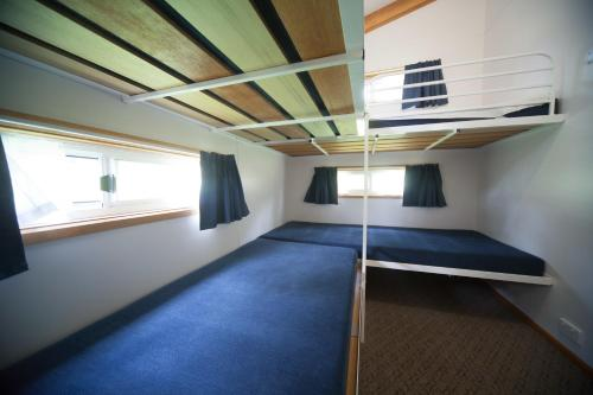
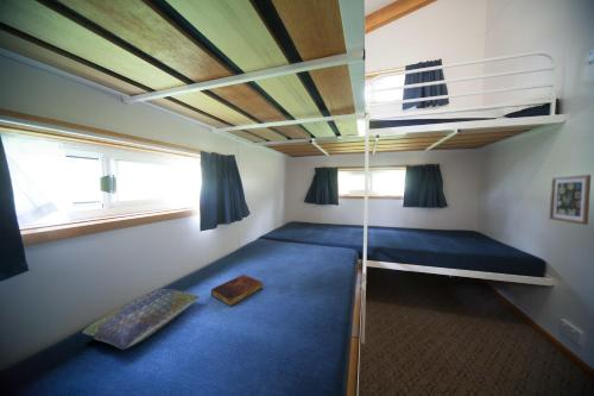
+ book [210,274,264,308]
+ cushion [81,288,201,351]
+ wall art [548,174,592,226]
